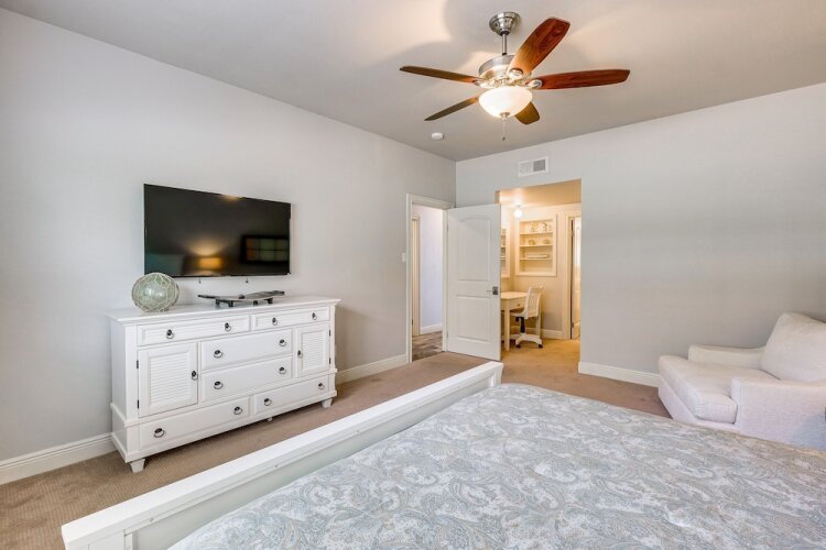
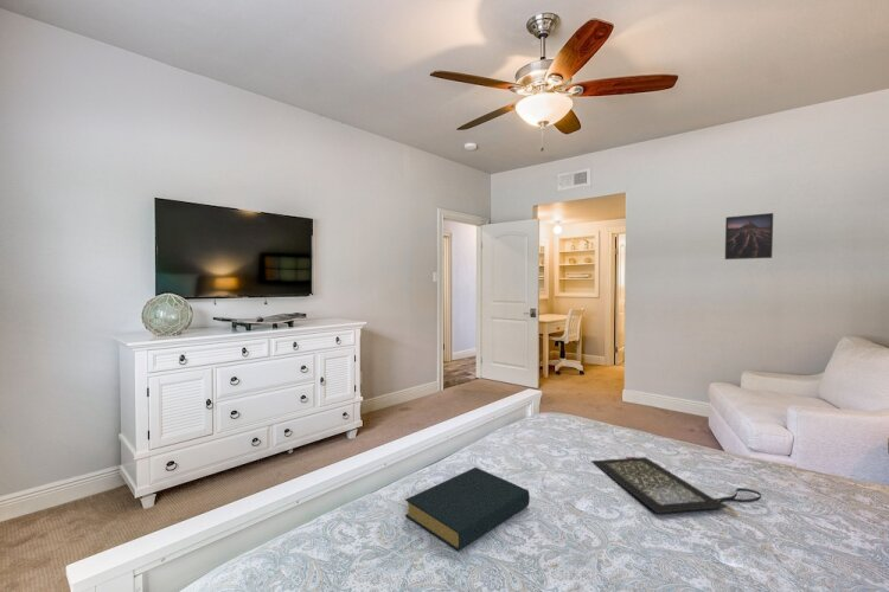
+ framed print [724,212,774,260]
+ clutch bag [590,456,762,517]
+ hardback book [404,466,531,552]
